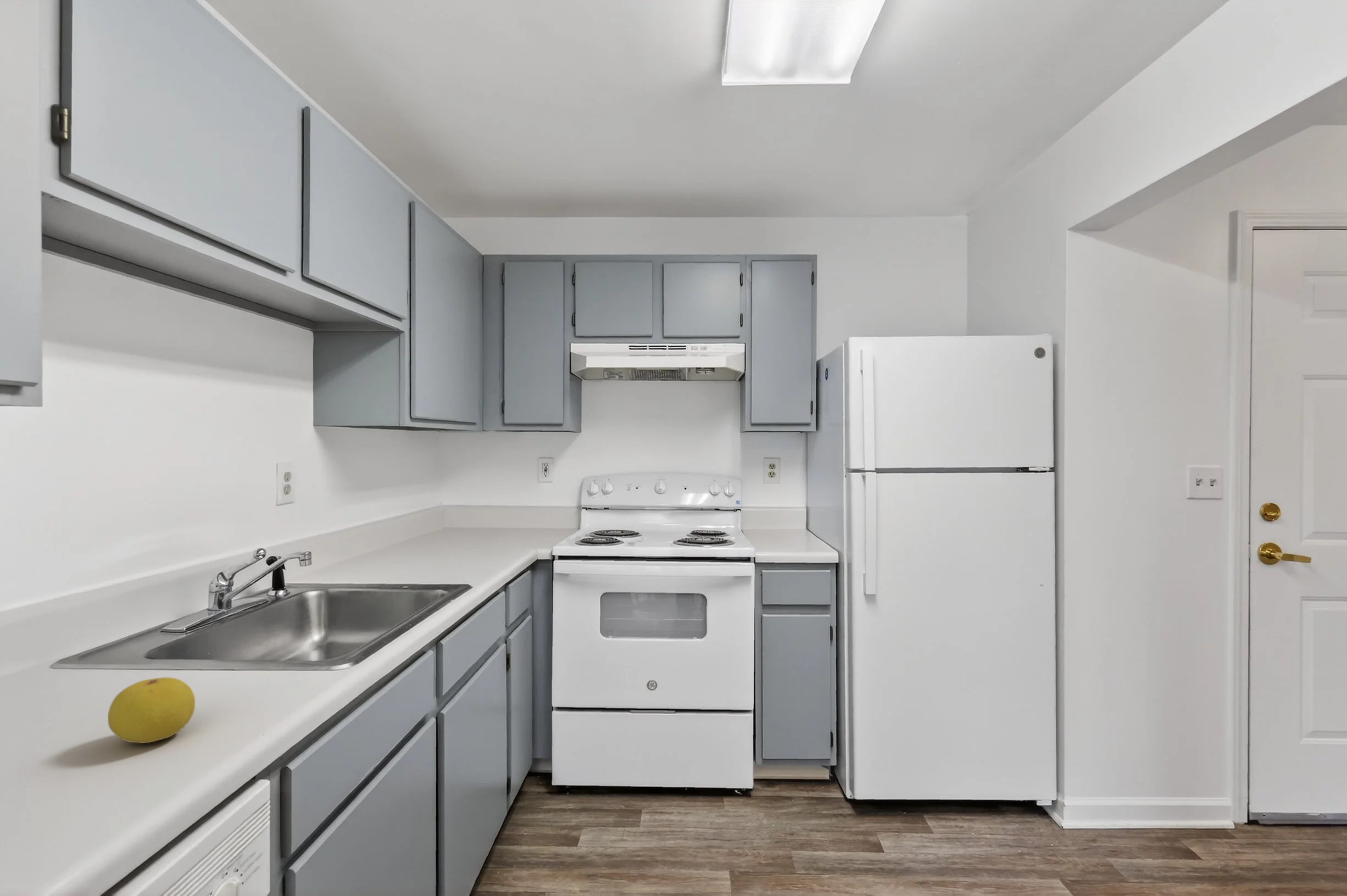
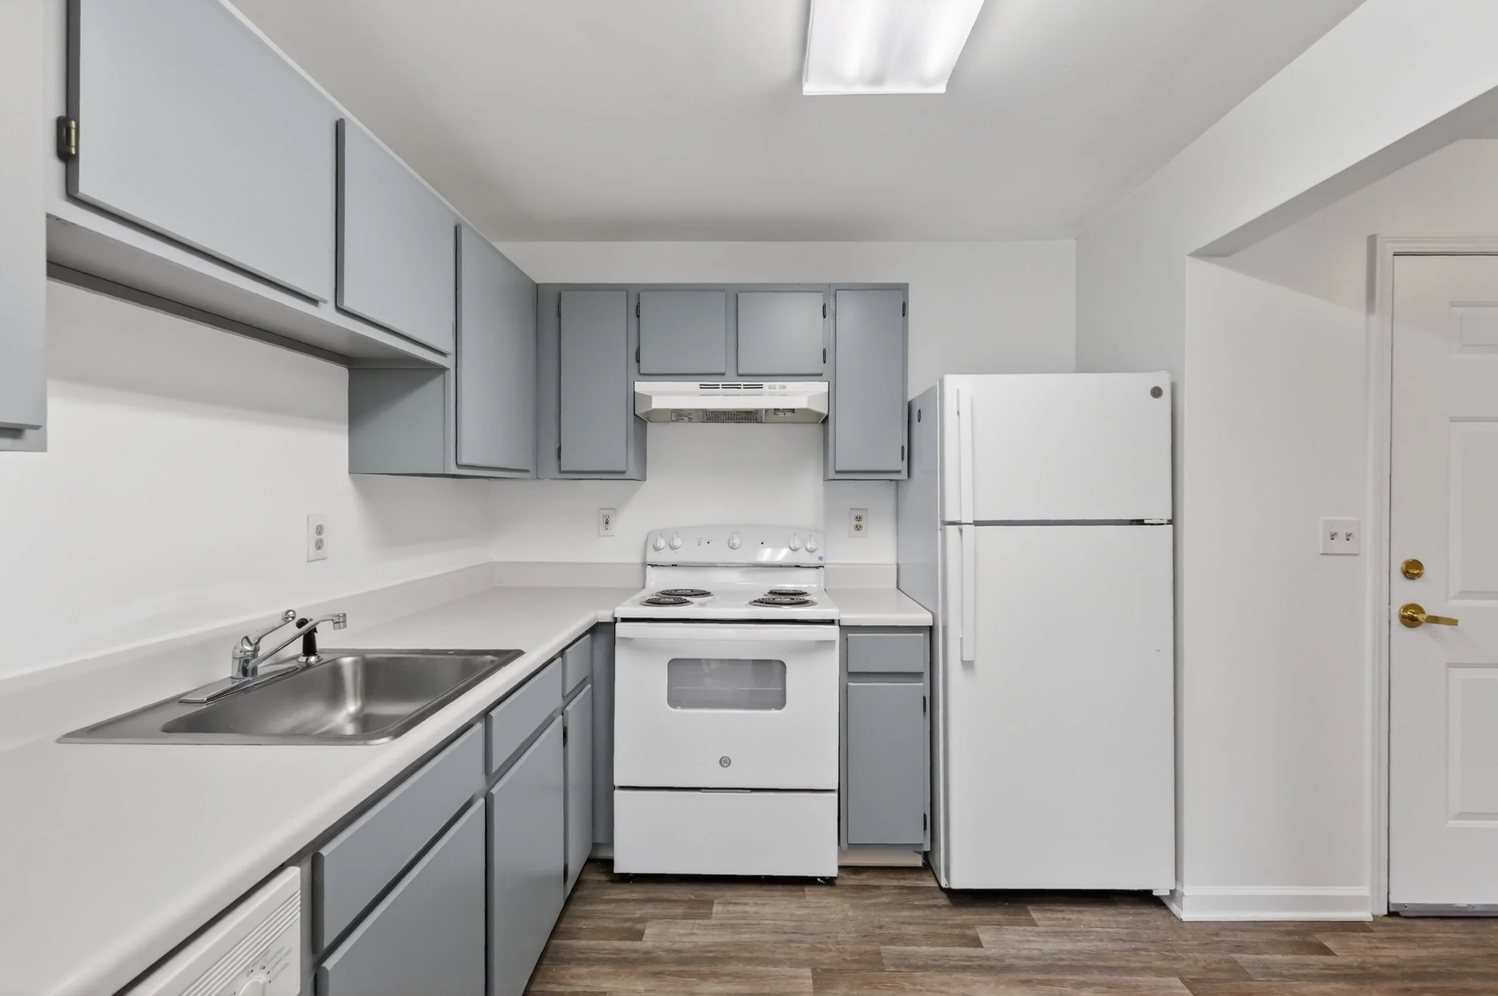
- lemon [107,677,196,744]
